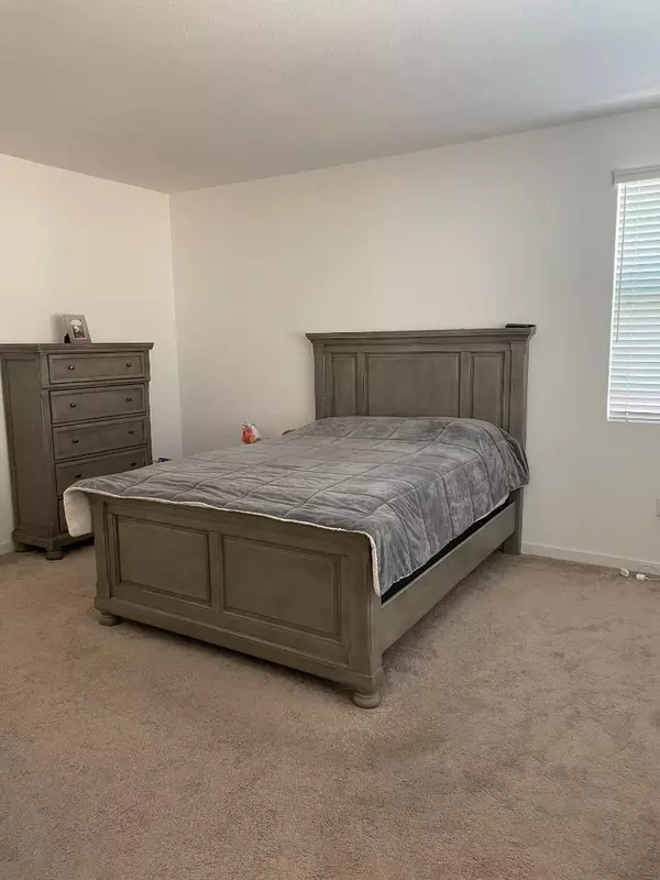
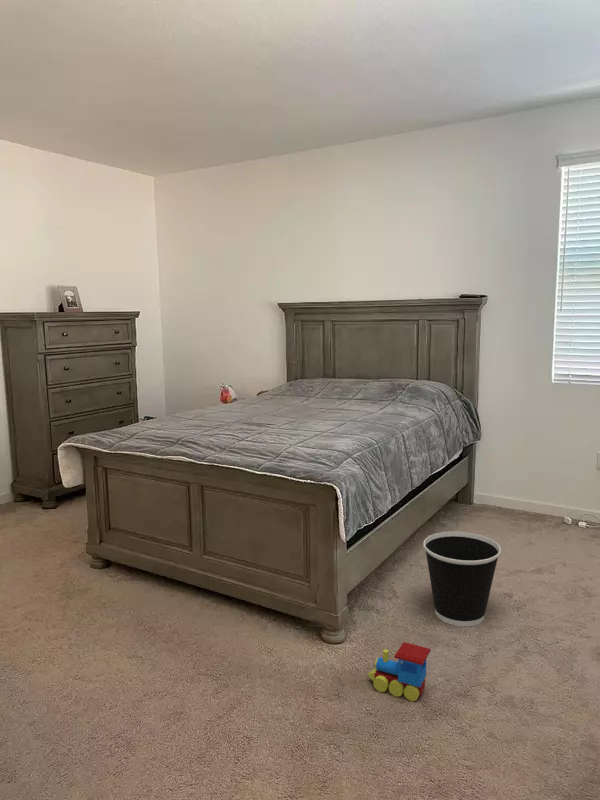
+ toy train [367,641,431,702]
+ wastebasket [422,531,502,627]
